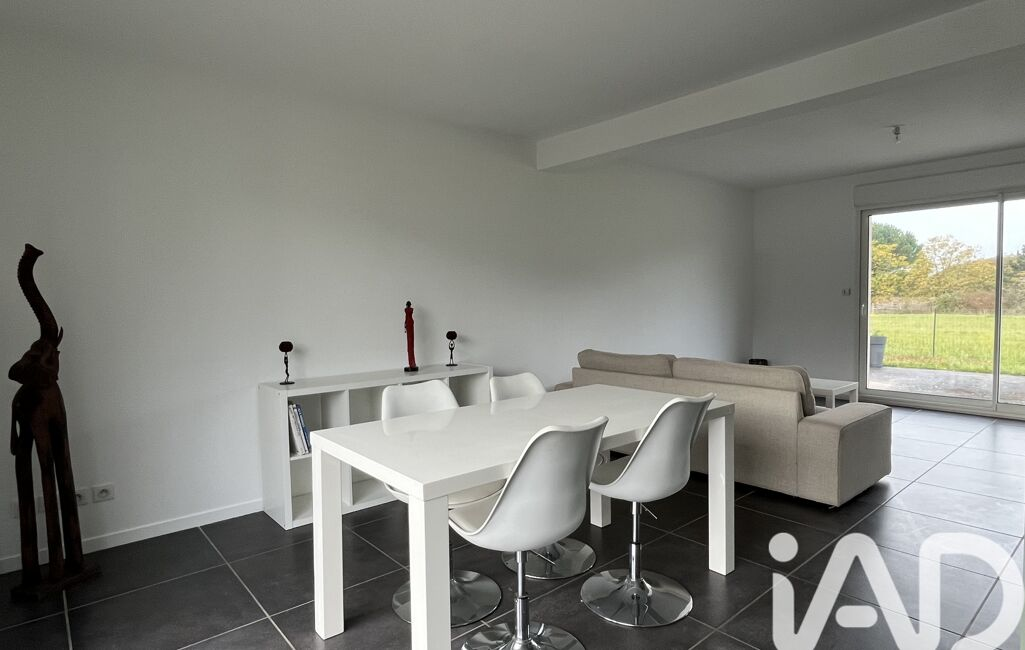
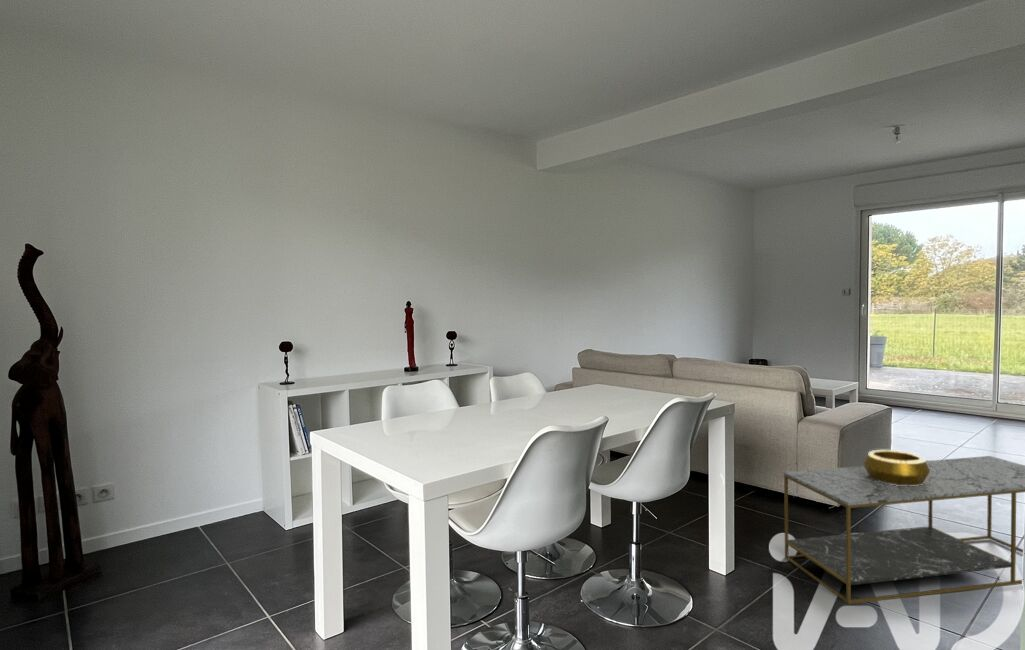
+ decorative bowl [862,449,931,486]
+ coffee table [783,455,1025,605]
